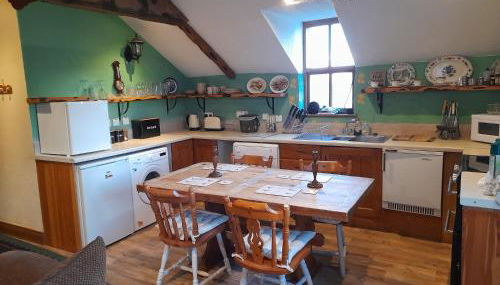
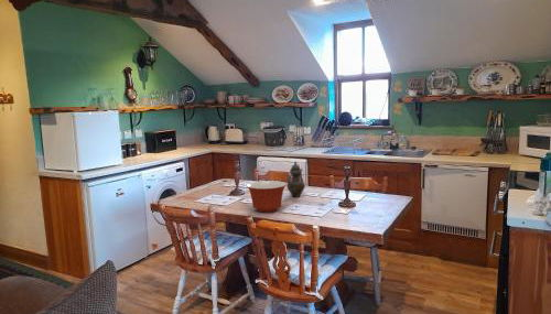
+ mixing bowl [245,180,288,214]
+ teapot [285,160,306,198]
